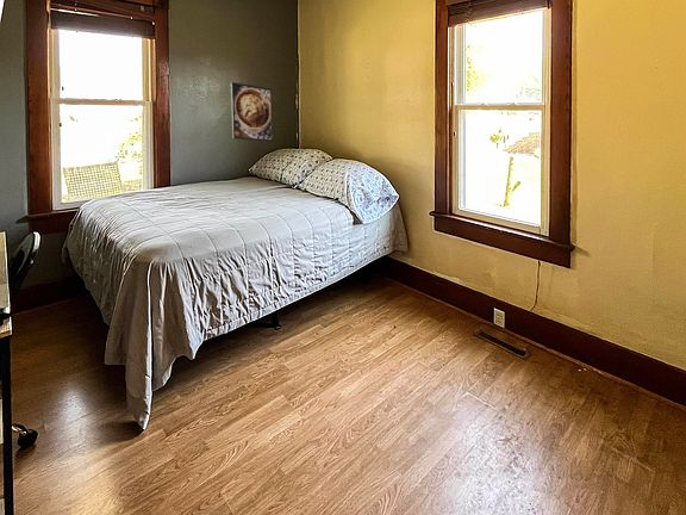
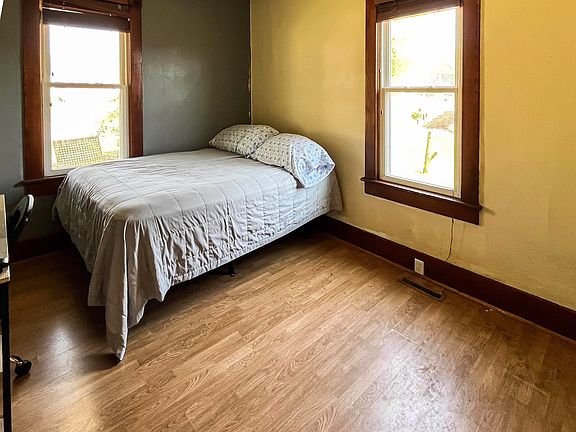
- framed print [230,81,274,143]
